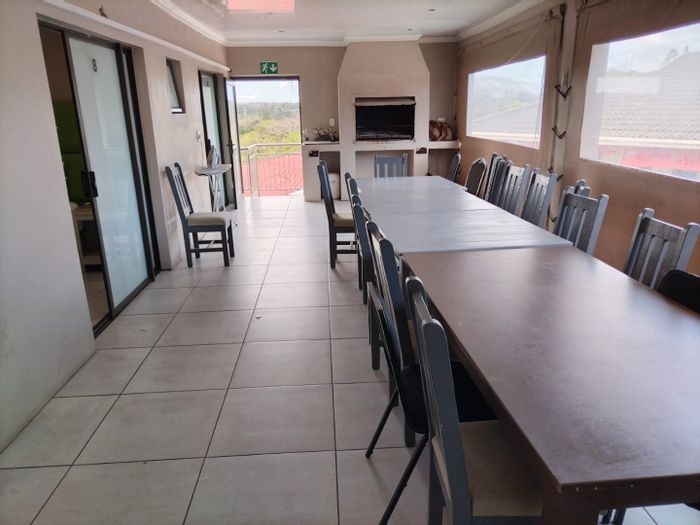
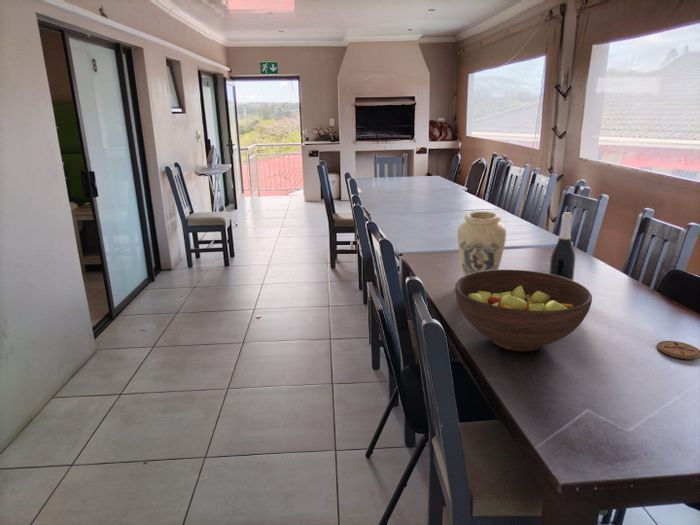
+ vase [456,210,507,277]
+ coaster [656,340,700,360]
+ wine bottle [548,212,577,281]
+ fruit bowl [454,269,593,352]
